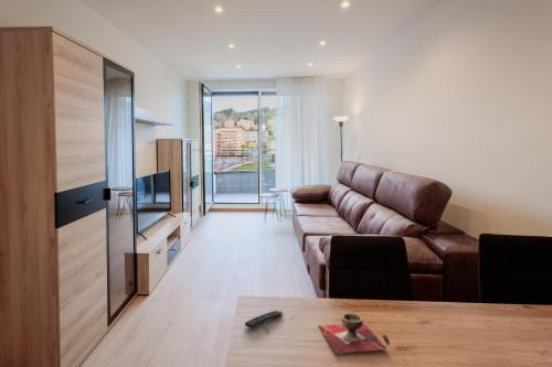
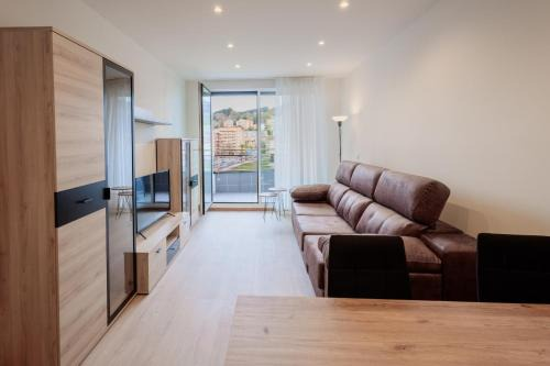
- remote control [244,310,284,331]
- decorative bowl [317,312,391,355]
